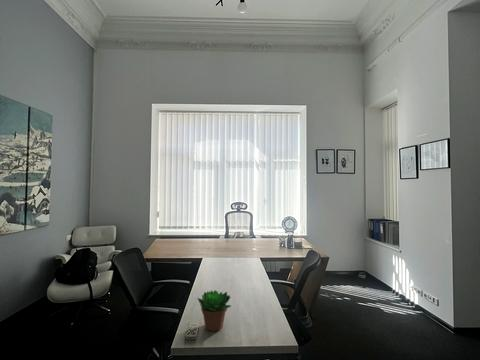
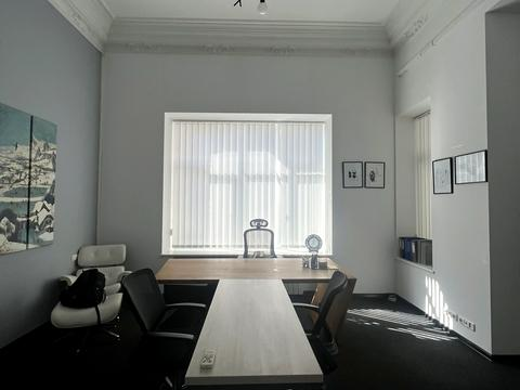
- succulent plant [197,289,232,332]
